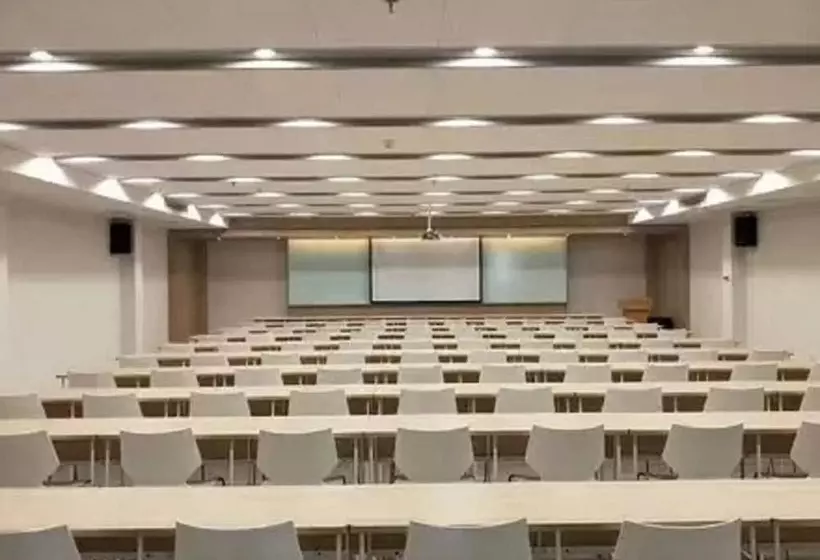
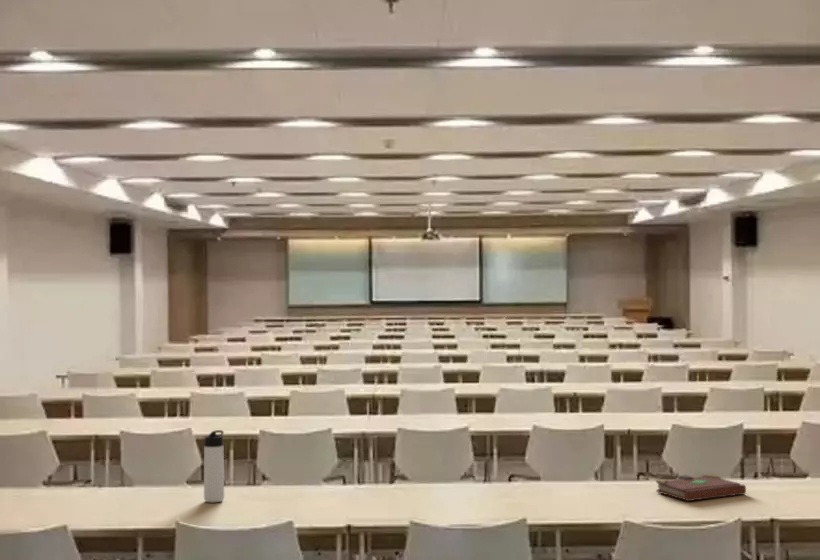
+ book [654,473,747,502]
+ thermos bottle [203,429,225,503]
